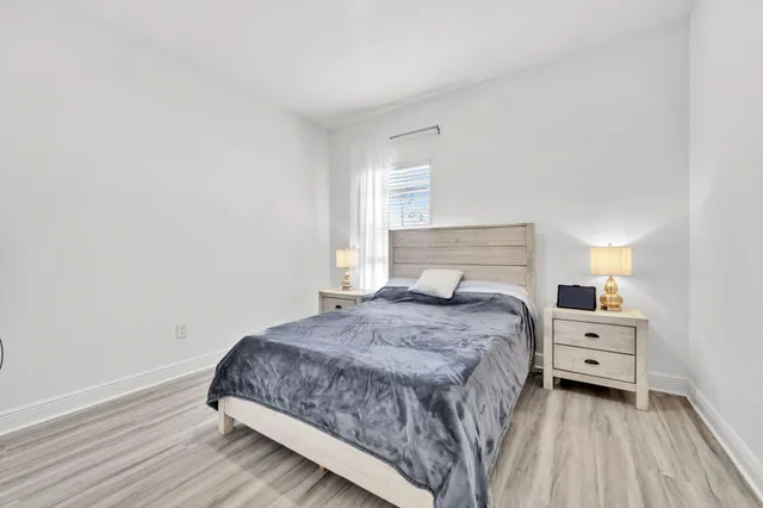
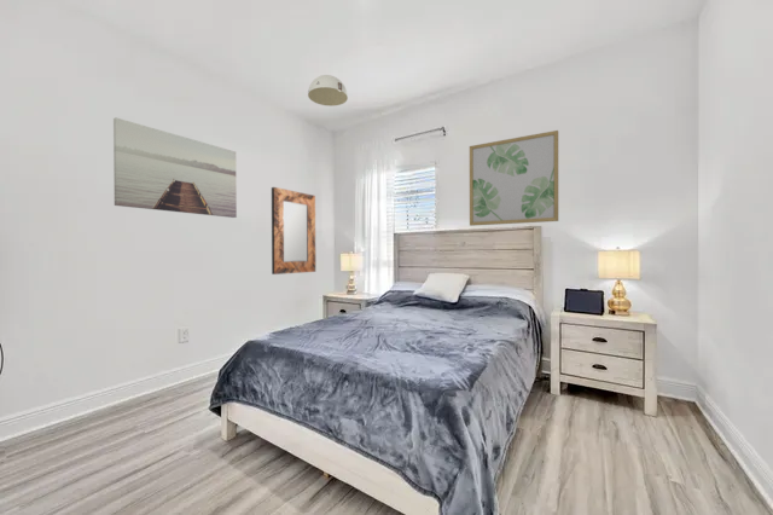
+ home mirror [271,186,316,276]
+ ceiling light [307,74,349,108]
+ wall art [112,116,238,219]
+ wall art [469,129,559,227]
